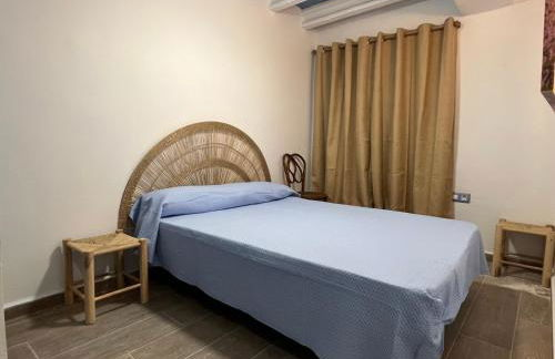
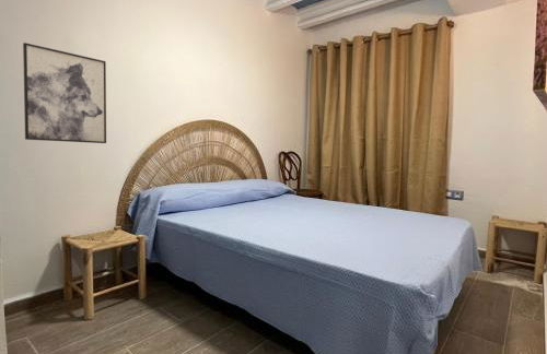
+ wall art [22,42,107,144]
